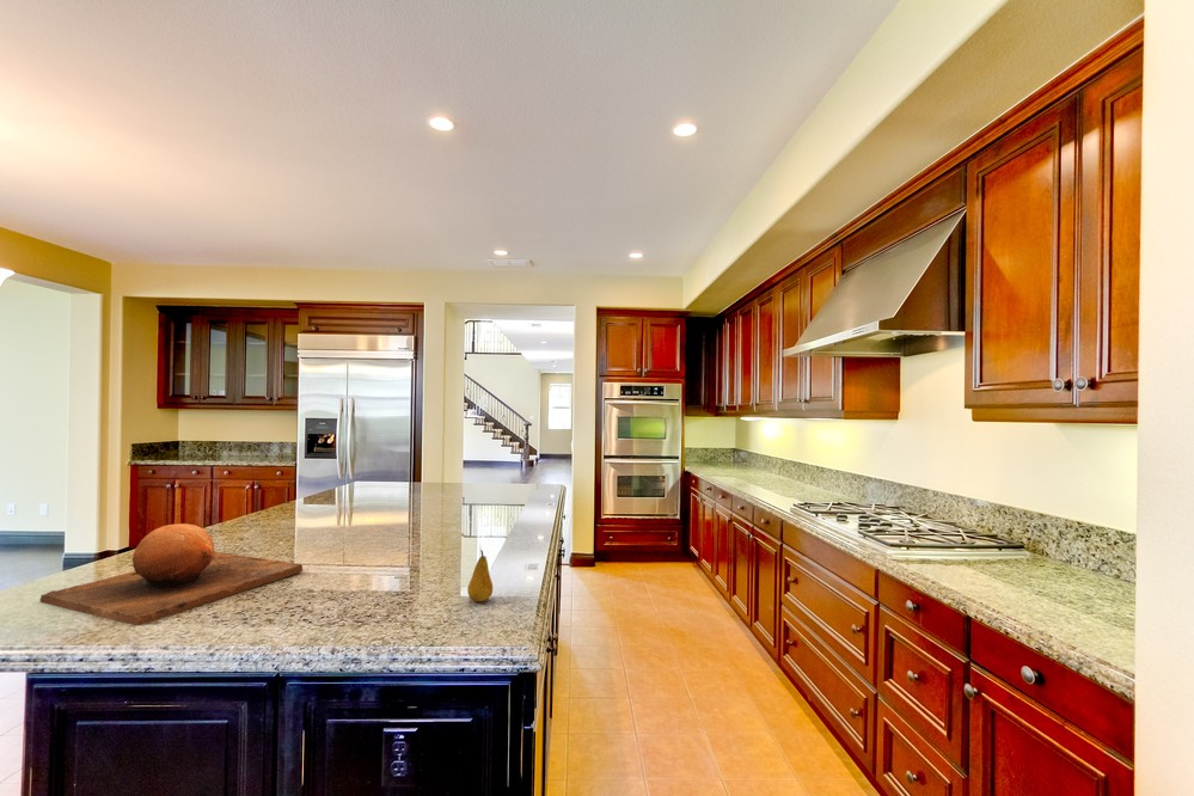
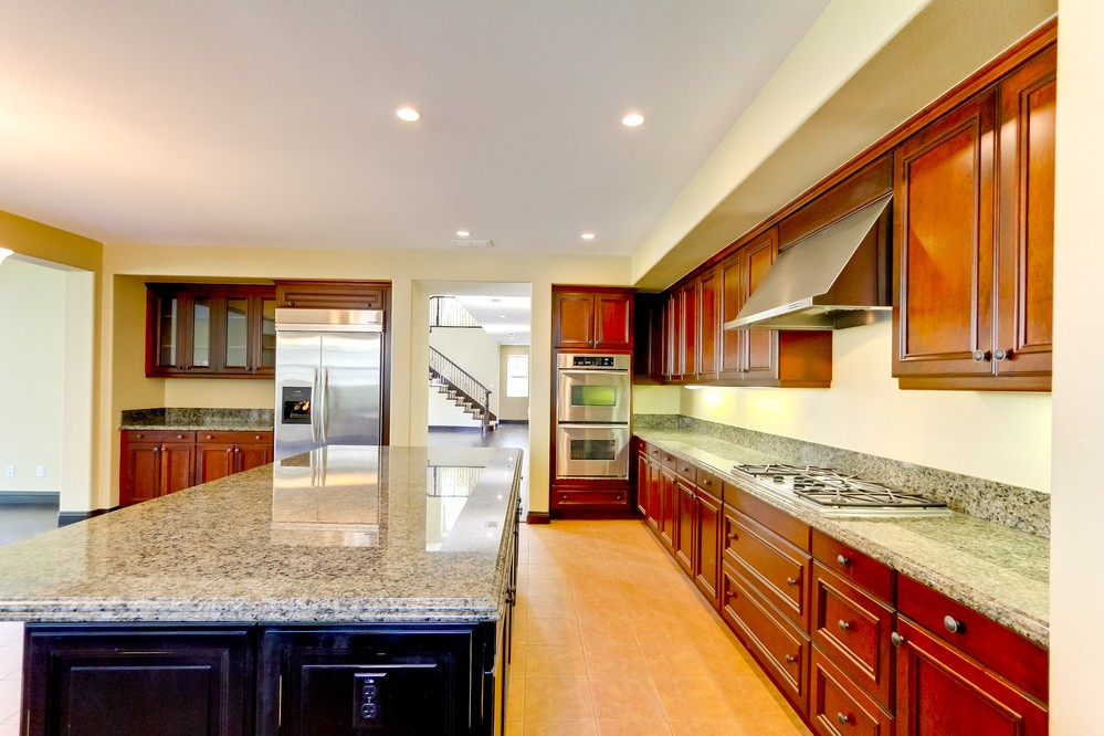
- fruit [466,549,494,602]
- chopping board [39,522,304,626]
